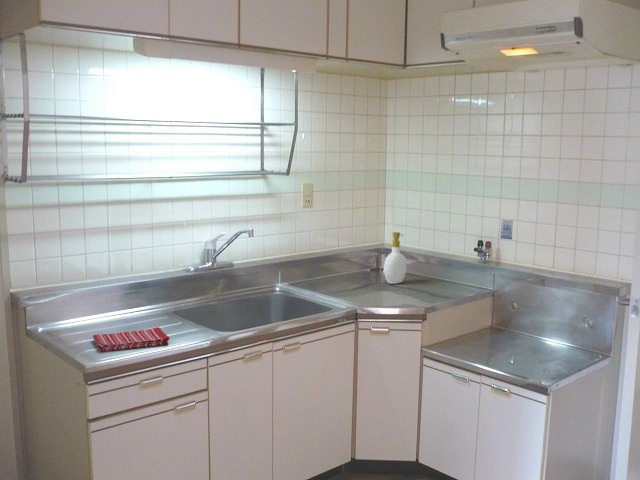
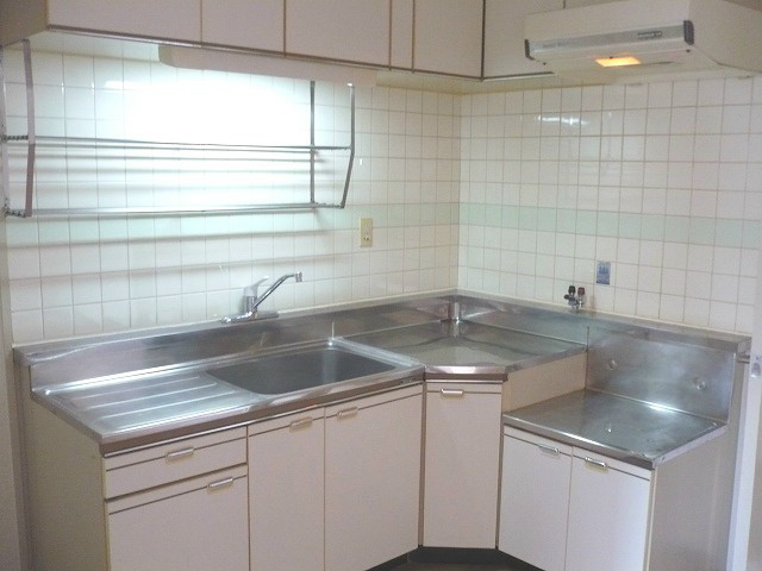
- dish towel [92,326,171,353]
- soap bottle [383,231,408,285]
